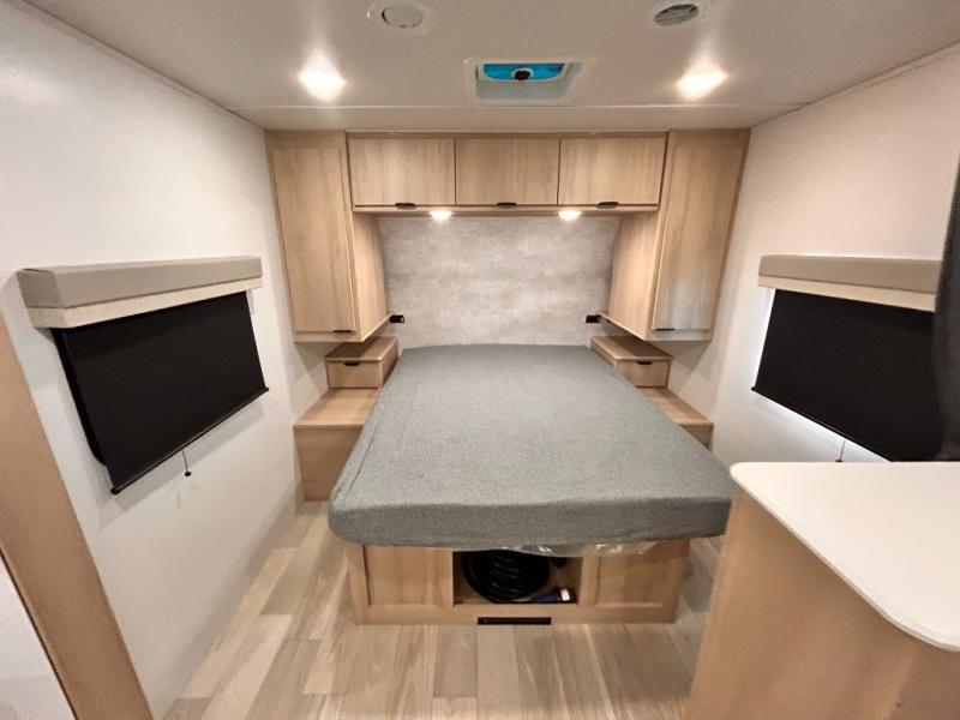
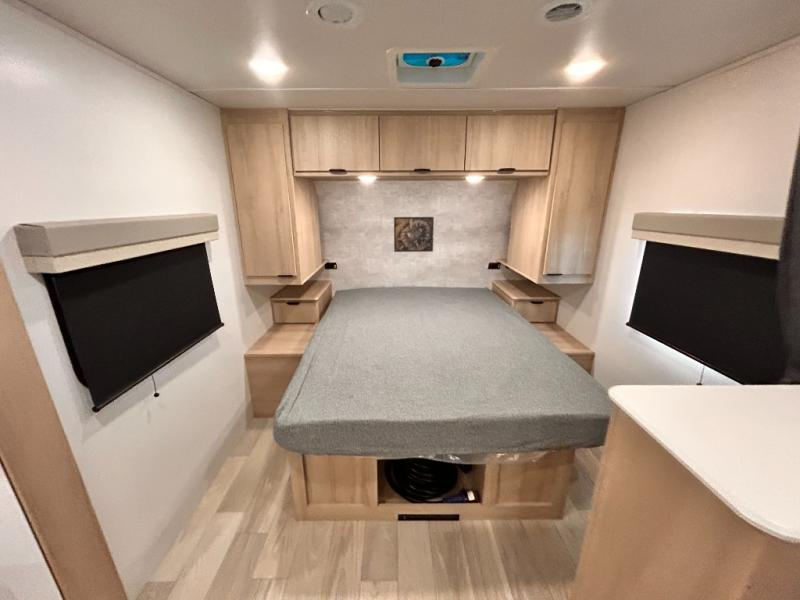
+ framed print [393,216,435,253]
